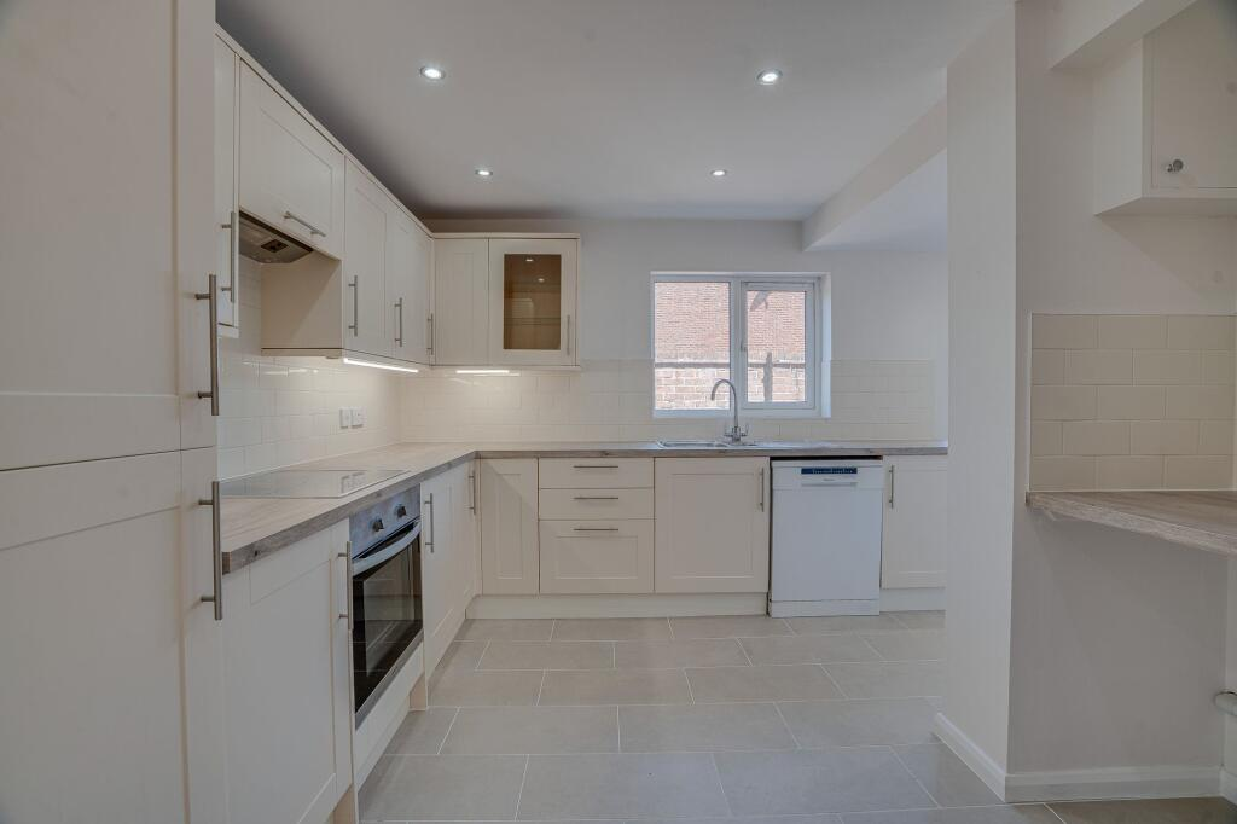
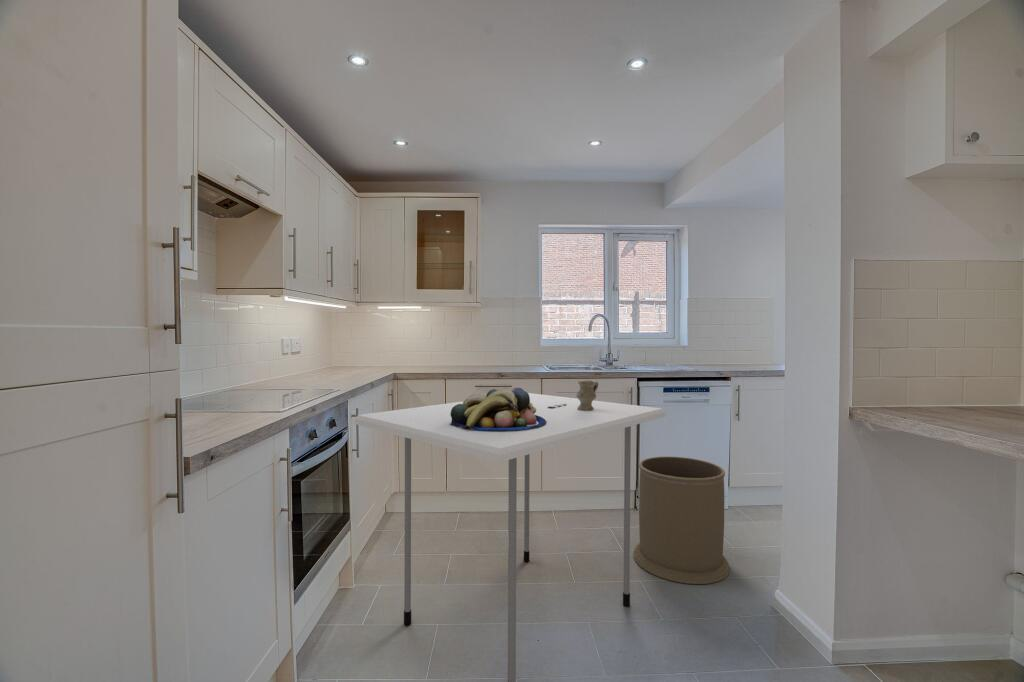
+ dining table [354,392,667,682]
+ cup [548,380,599,410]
+ fruit bowl [450,387,546,431]
+ trash can [633,456,731,585]
